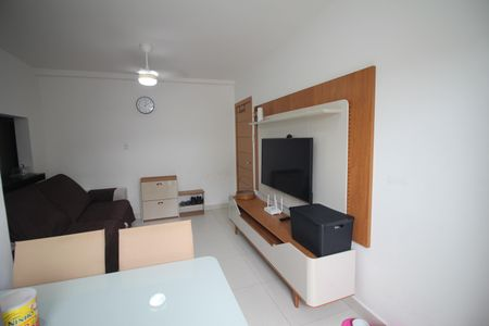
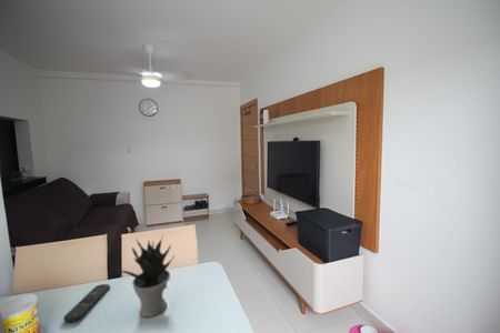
+ remote control [62,283,111,323]
+ potted plant [117,234,176,317]
